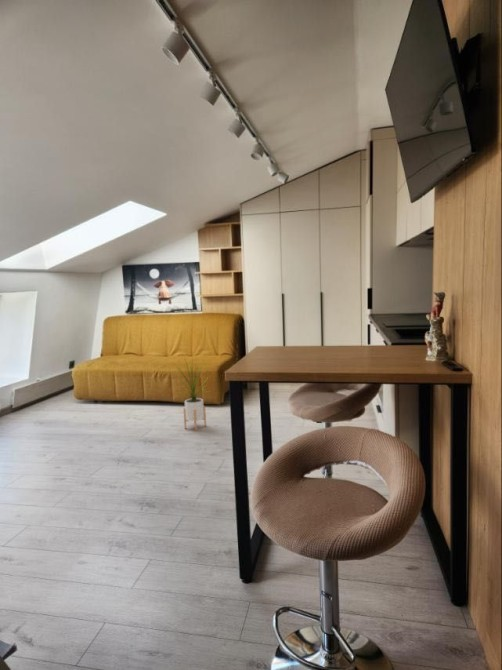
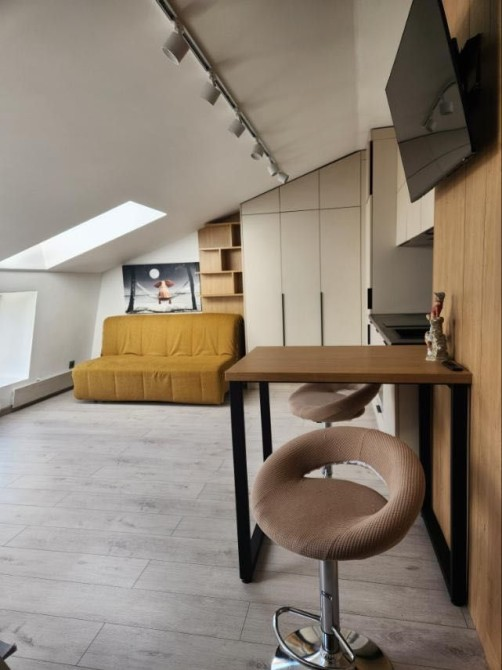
- house plant [174,356,212,432]
